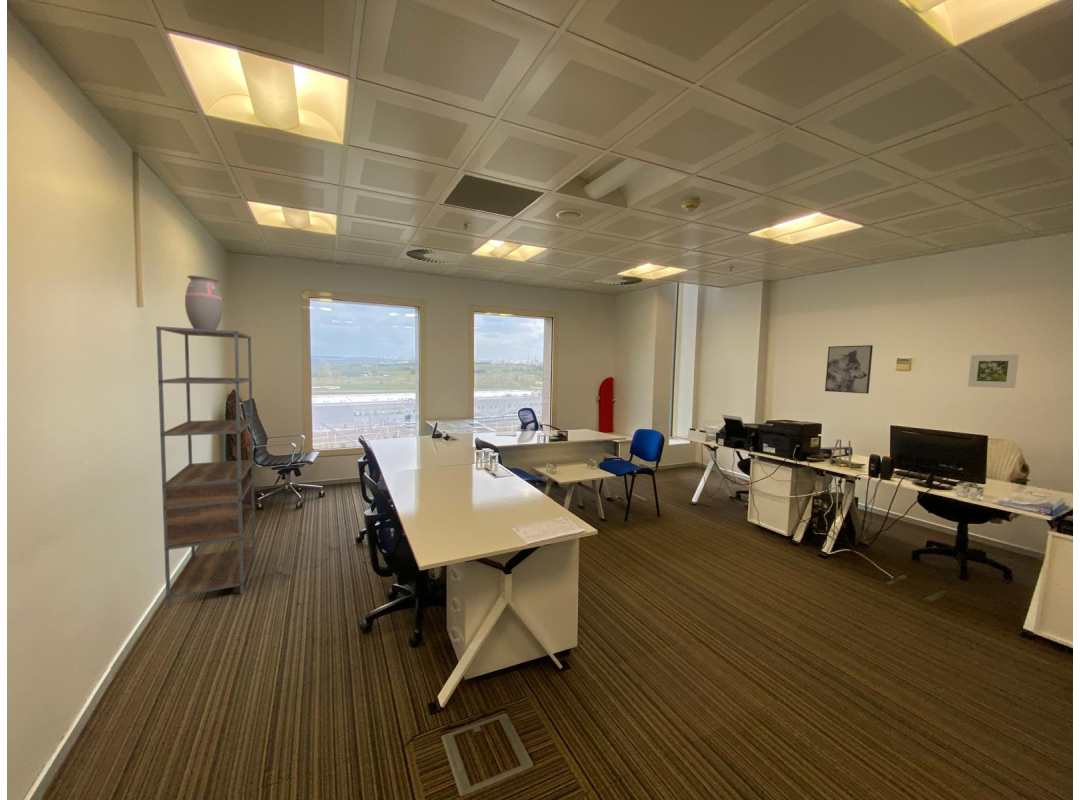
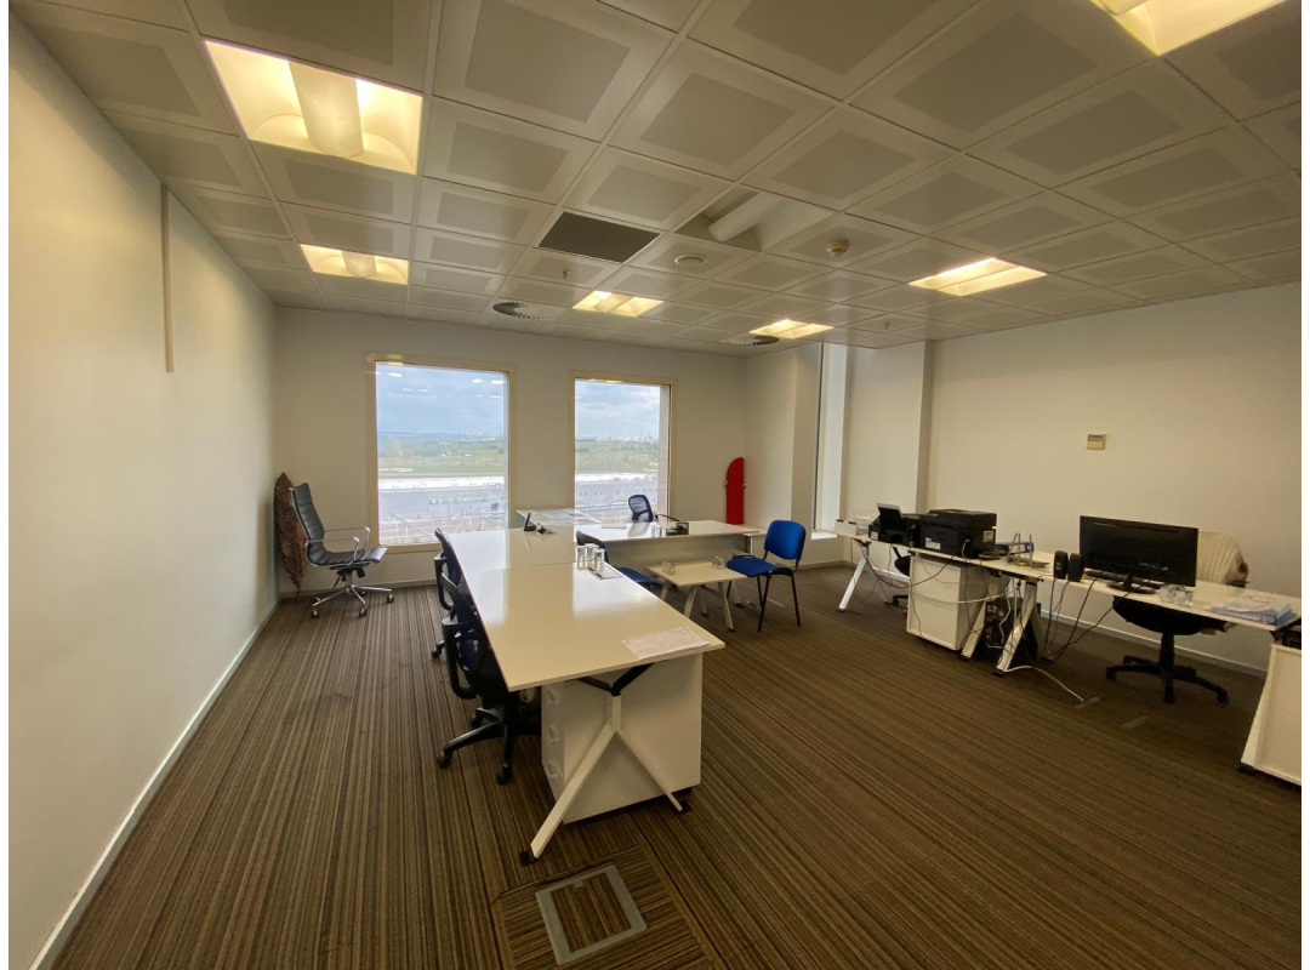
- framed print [967,354,1020,389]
- wall art [824,344,874,395]
- shelving unit [155,325,256,609]
- decorative vase [184,274,224,330]
